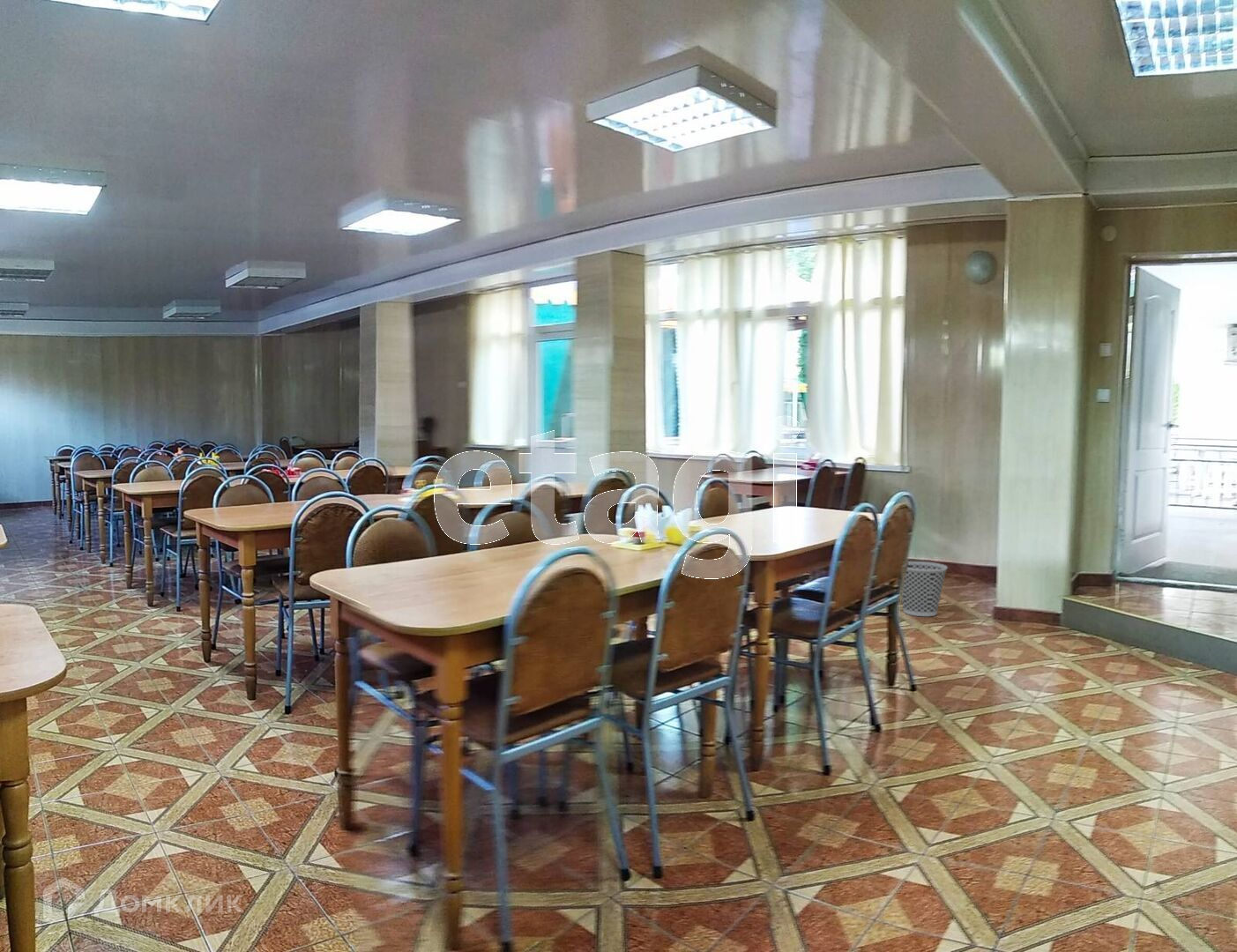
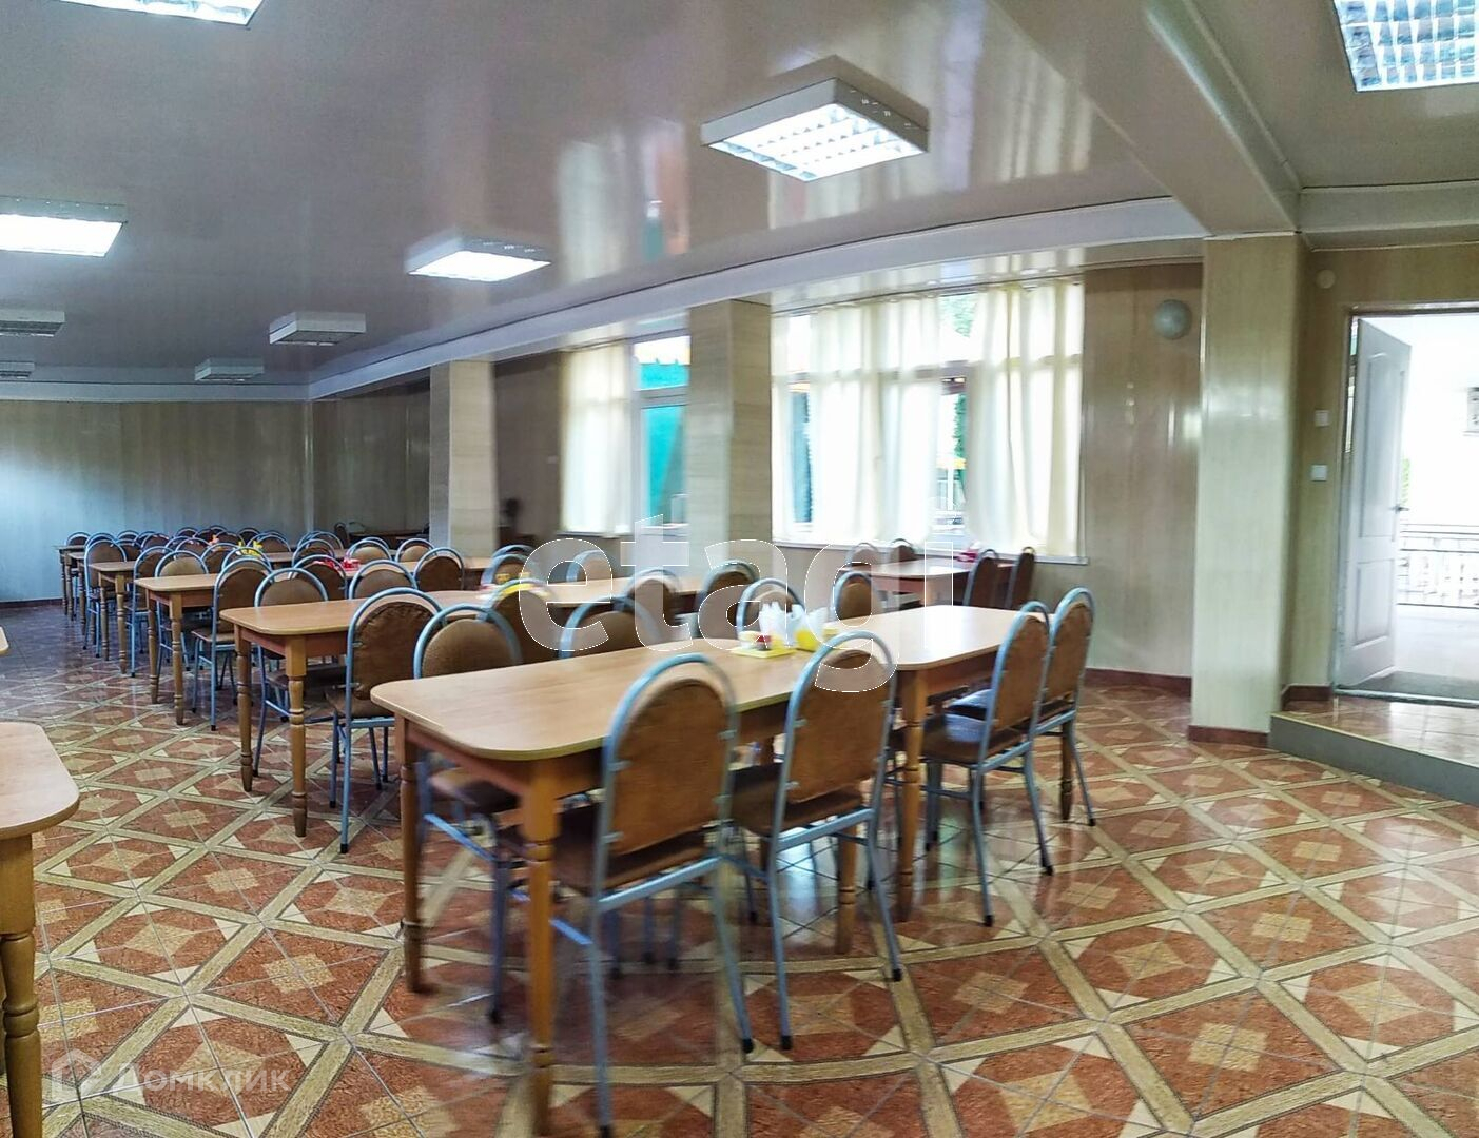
- wastebasket [901,561,949,617]
